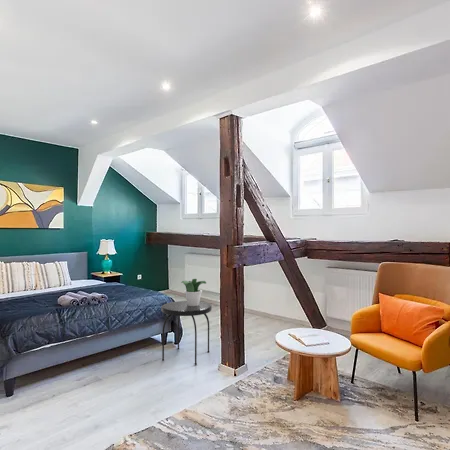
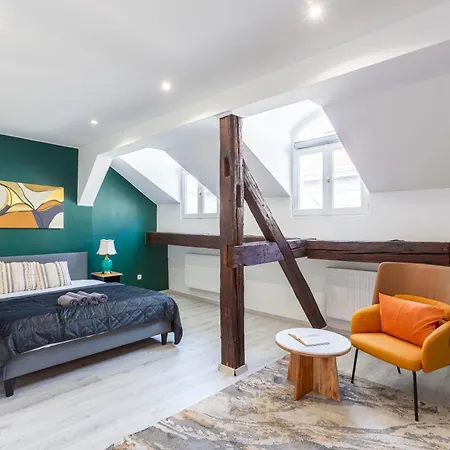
- potted plant [180,278,207,306]
- side table [160,300,213,366]
